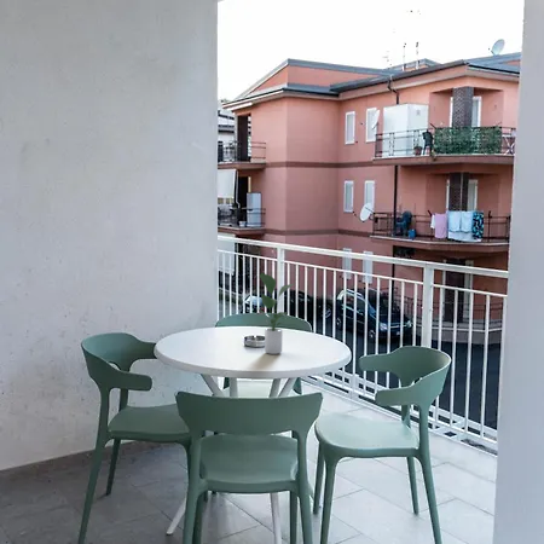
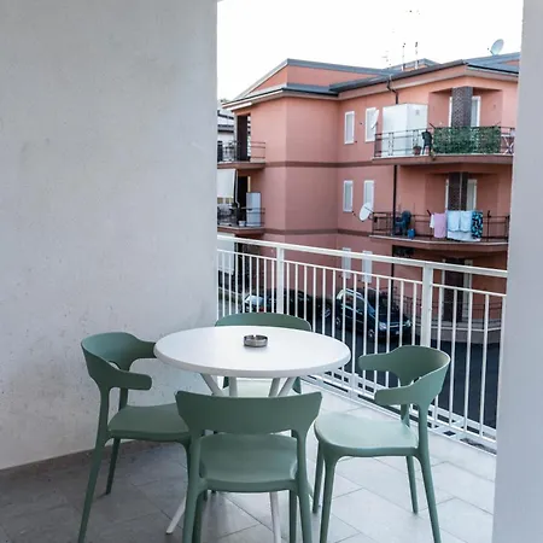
- potted plant [256,272,295,355]
